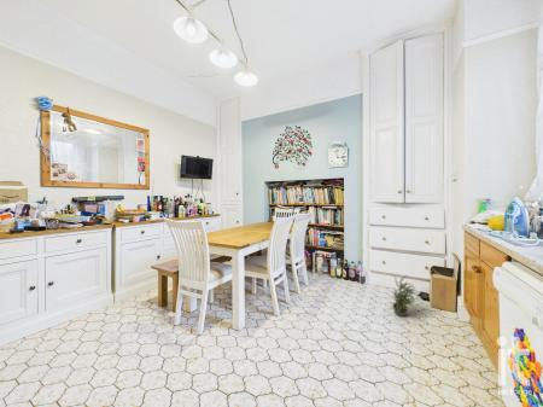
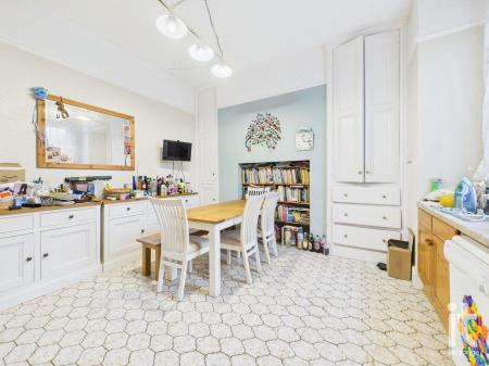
- potted plant [391,273,420,318]
